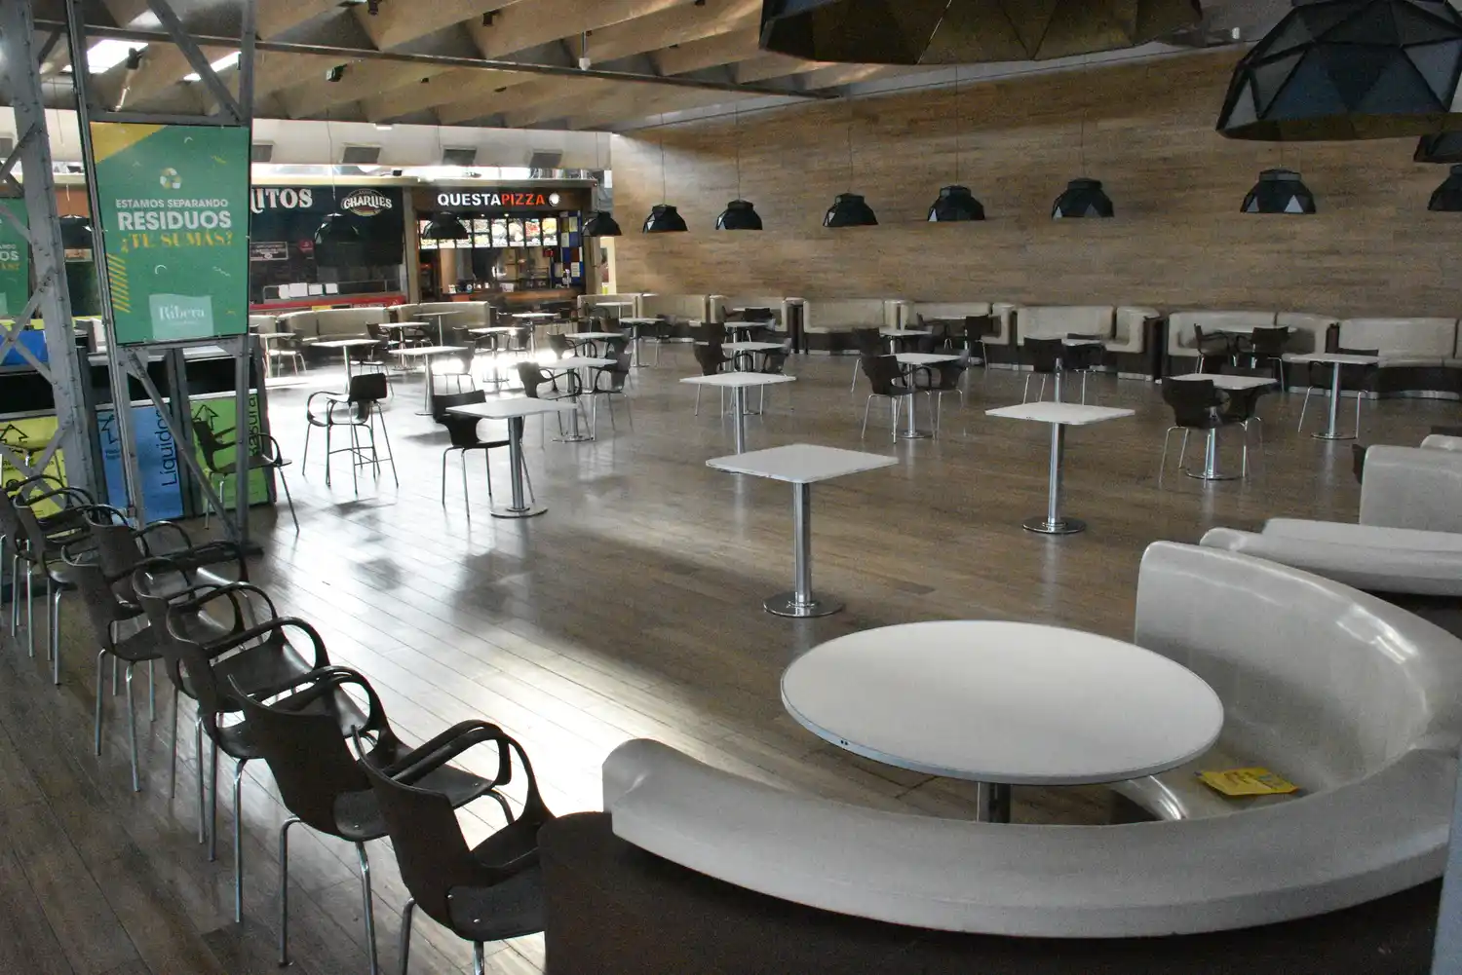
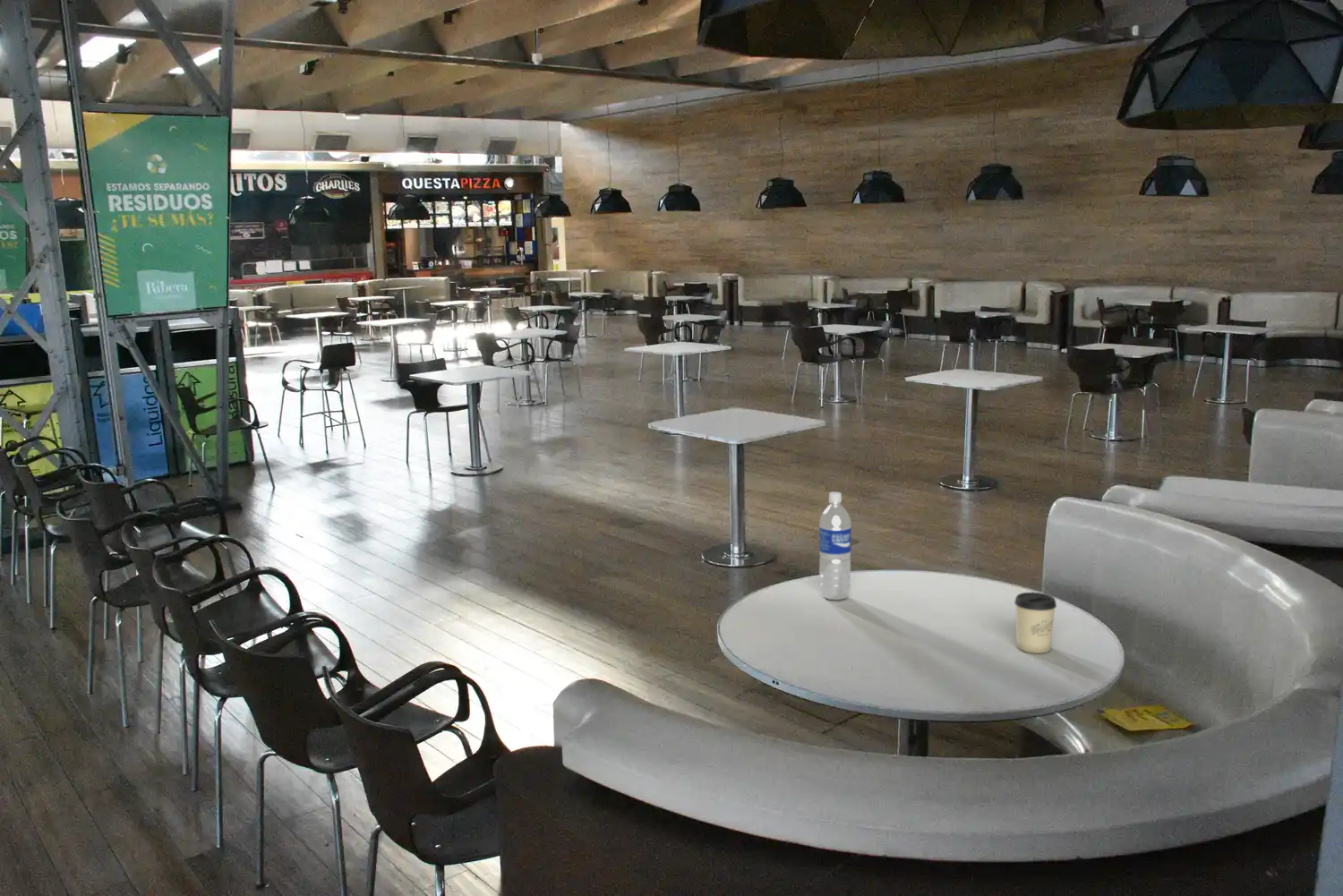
+ cup [1014,592,1057,654]
+ water bottle [818,491,852,601]
